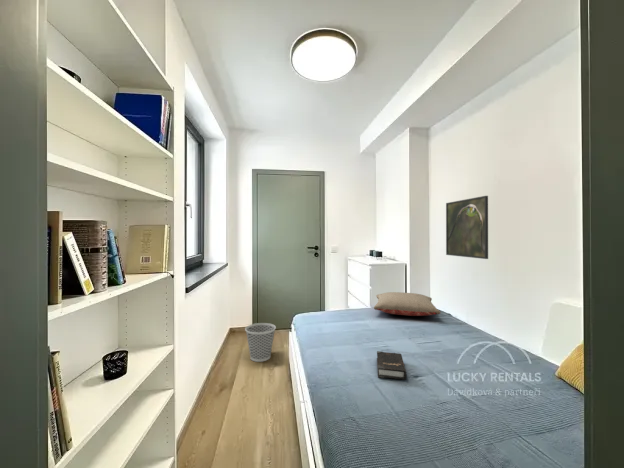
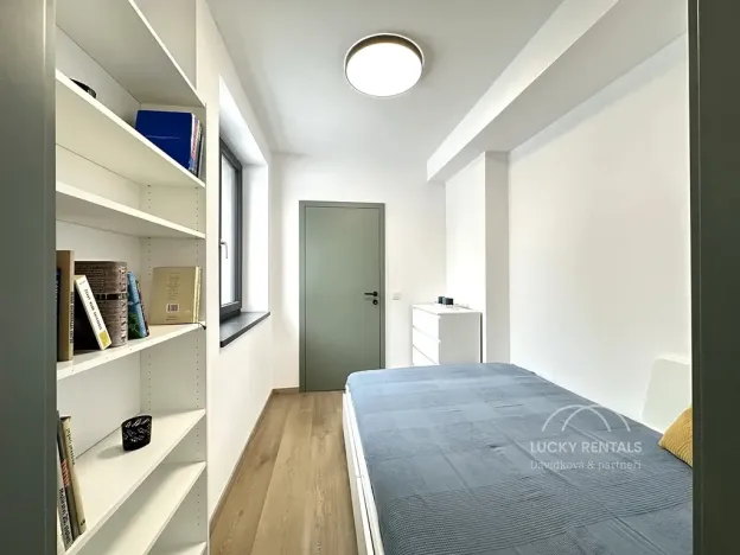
- wastebasket [244,322,277,363]
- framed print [445,195,489,260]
- hardback book [376,350,407,381]
- pillow [373,291,442,317]
